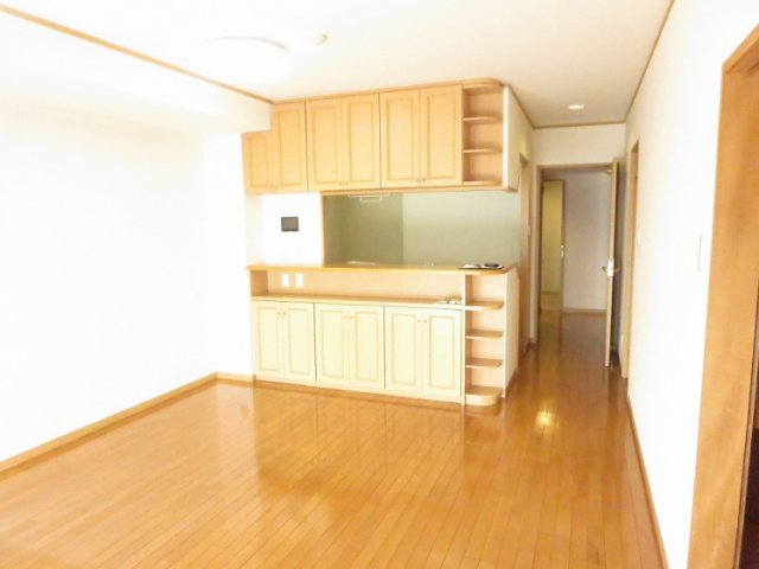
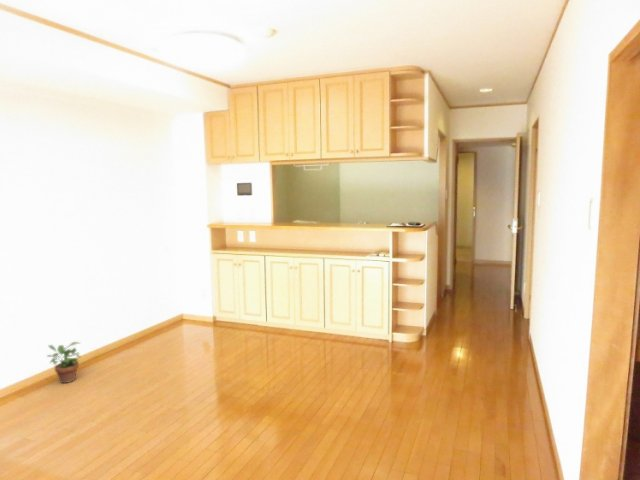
+ potted plant [46,341,82,384]
